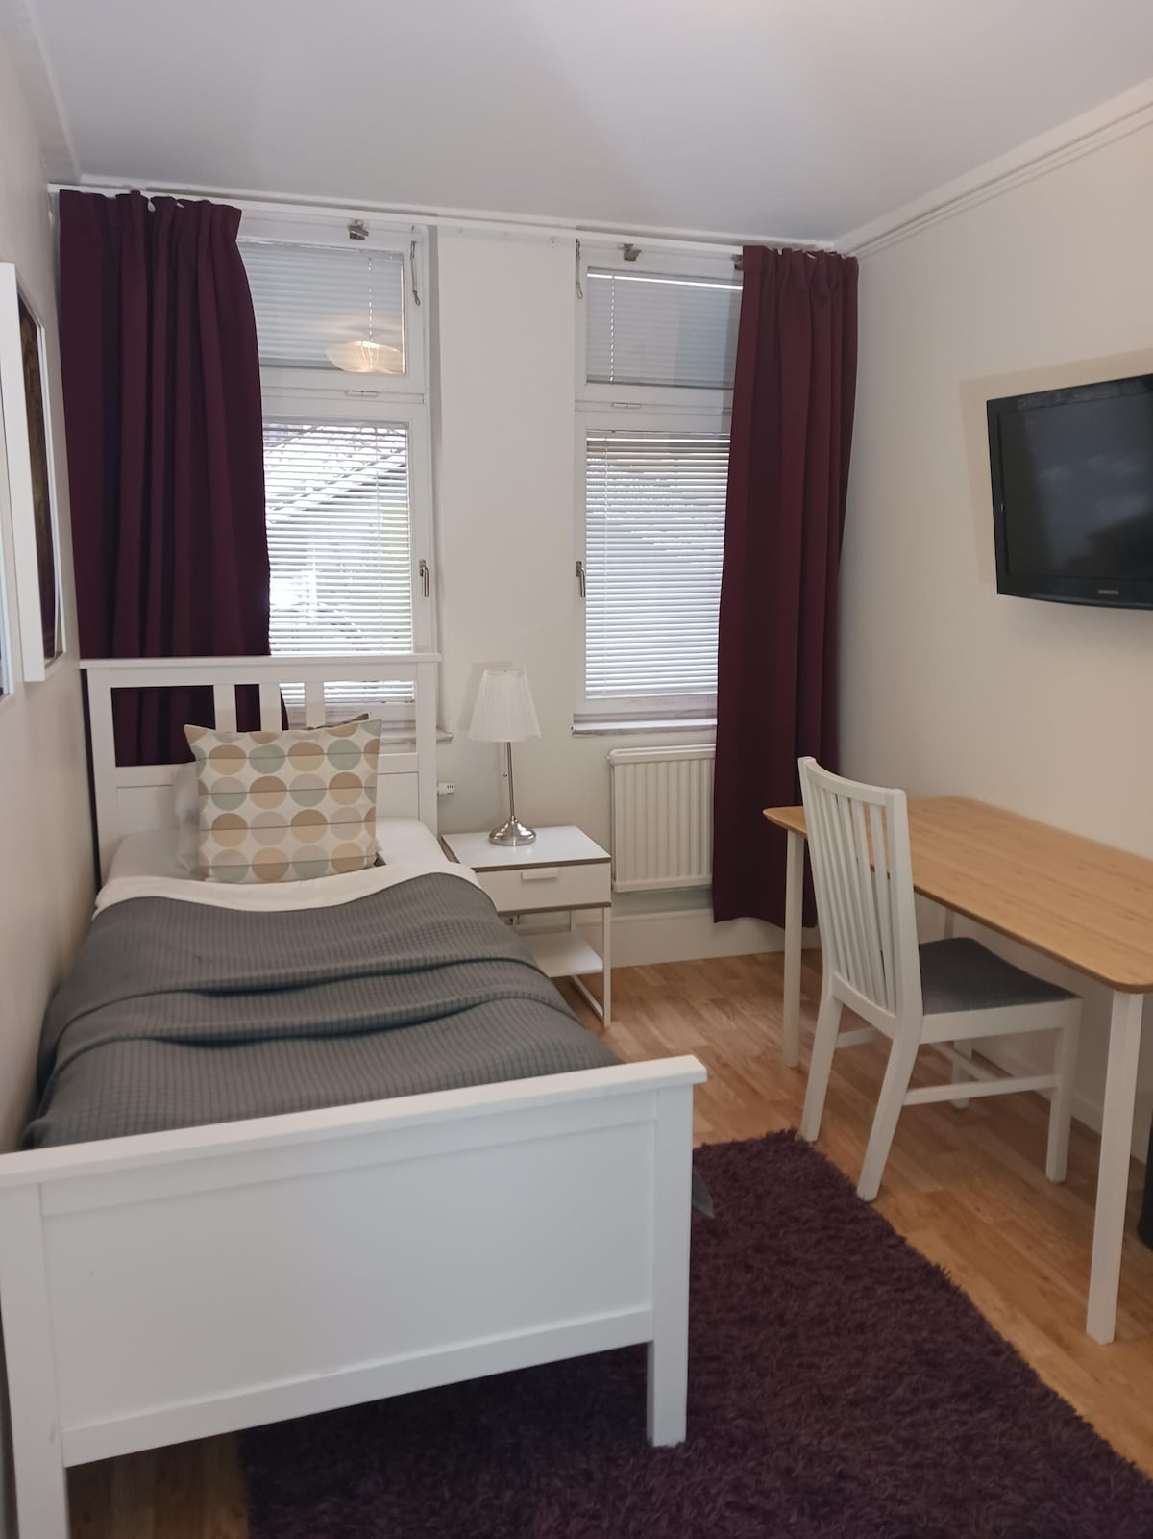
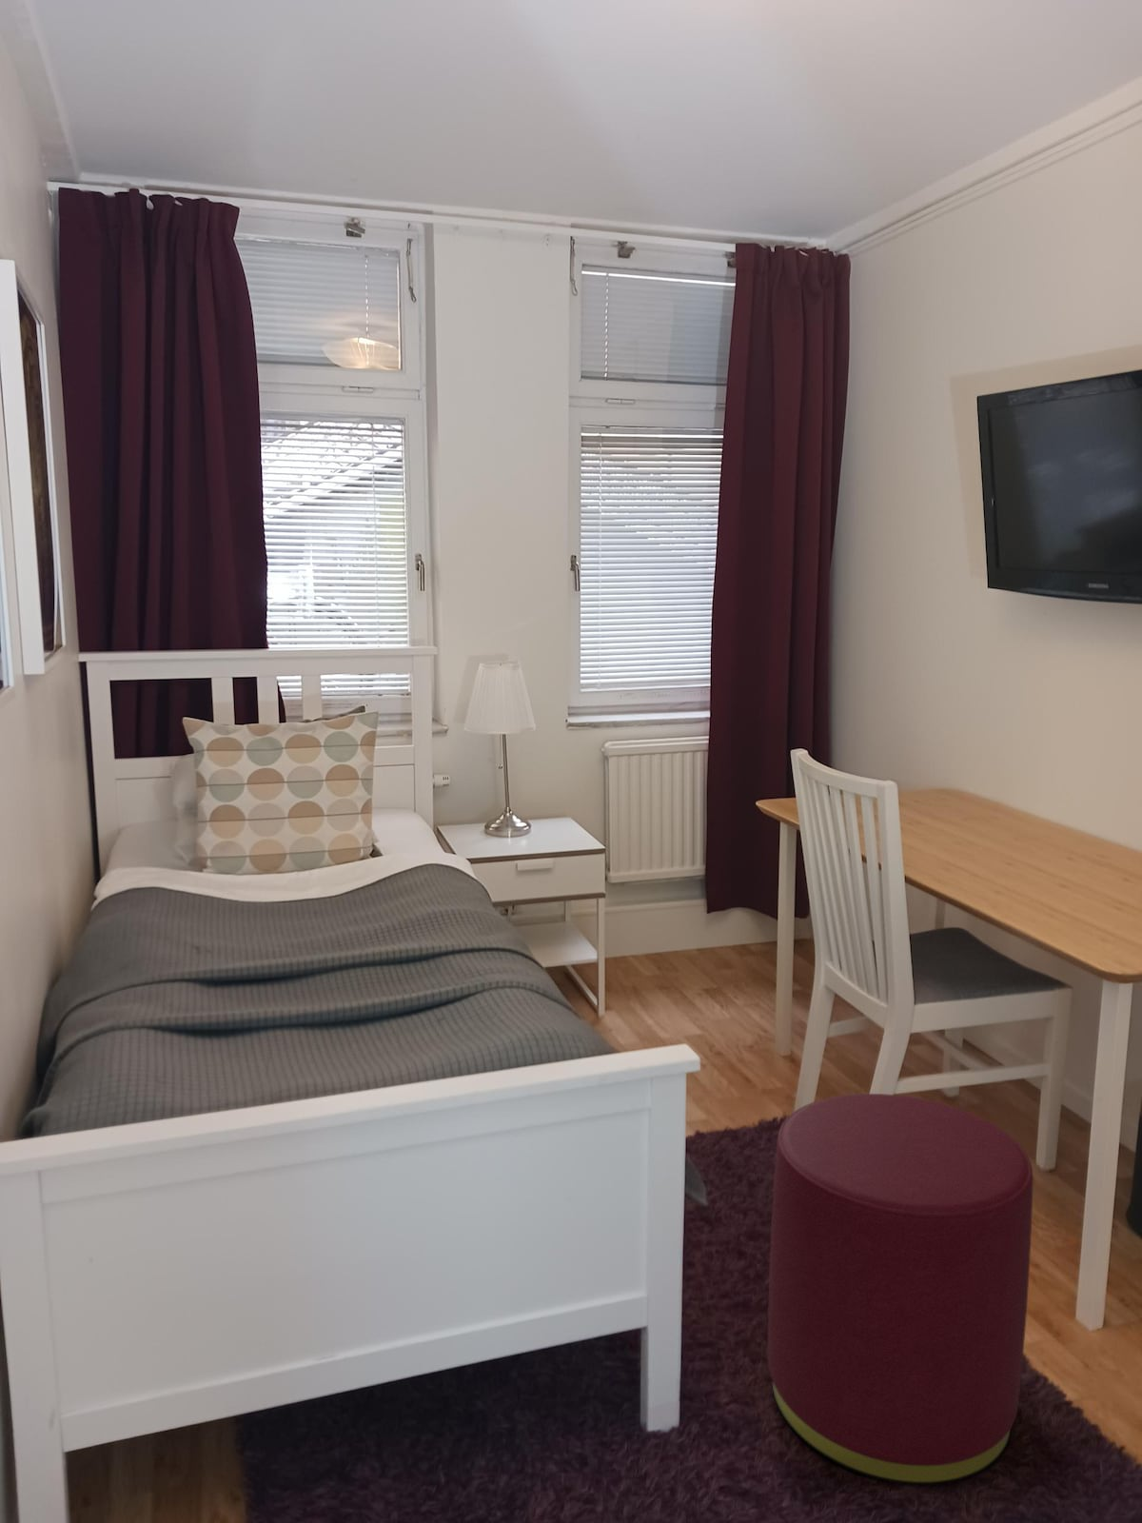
+ stool [767,1092,1034,1486]
